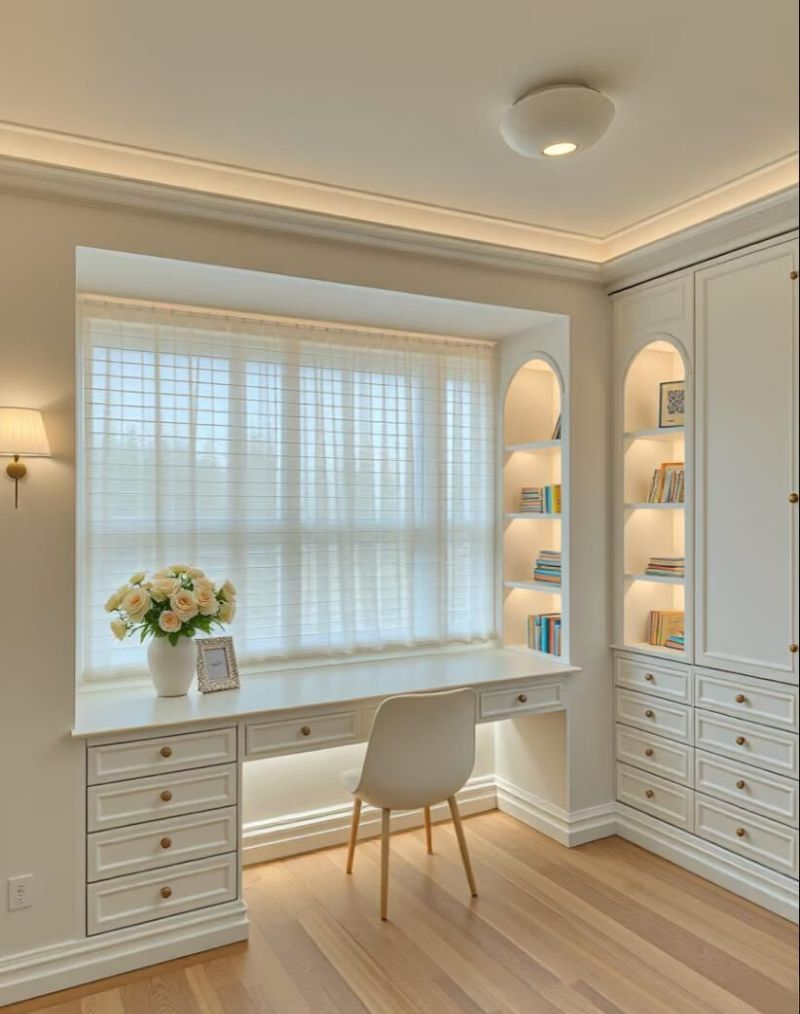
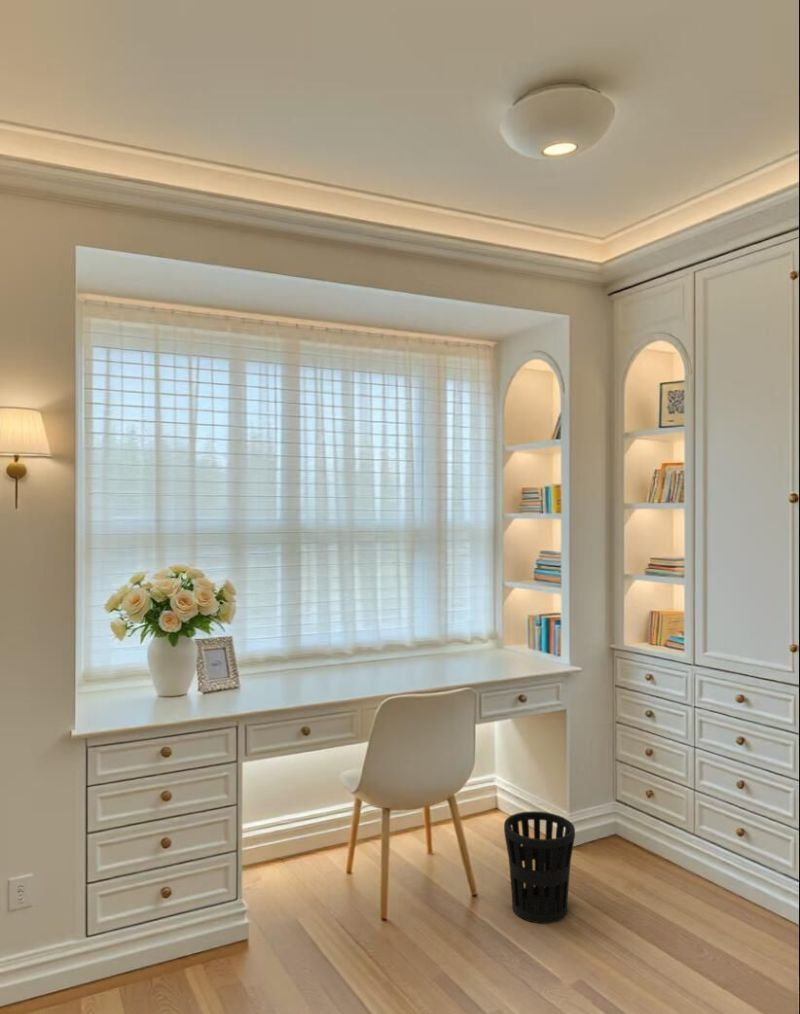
+ wastebasket [503,810,576,925]
